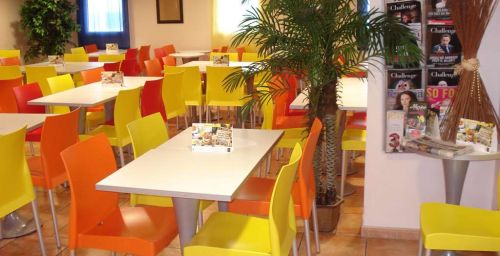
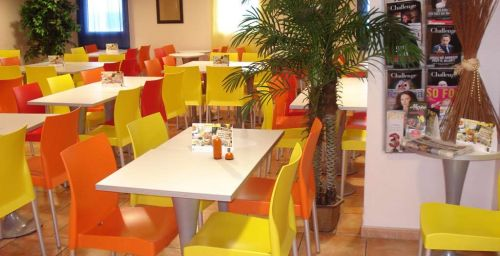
+ pepper shaker [212,137,235,160]
